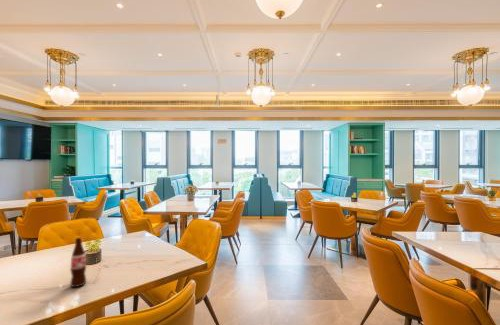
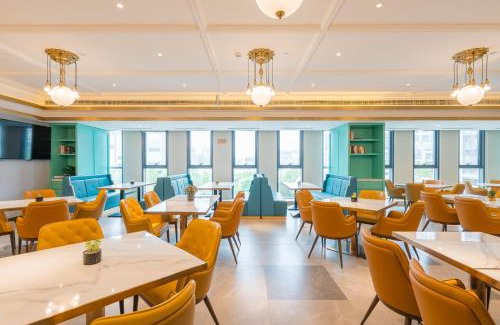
- bottle [69,237,87,288]
